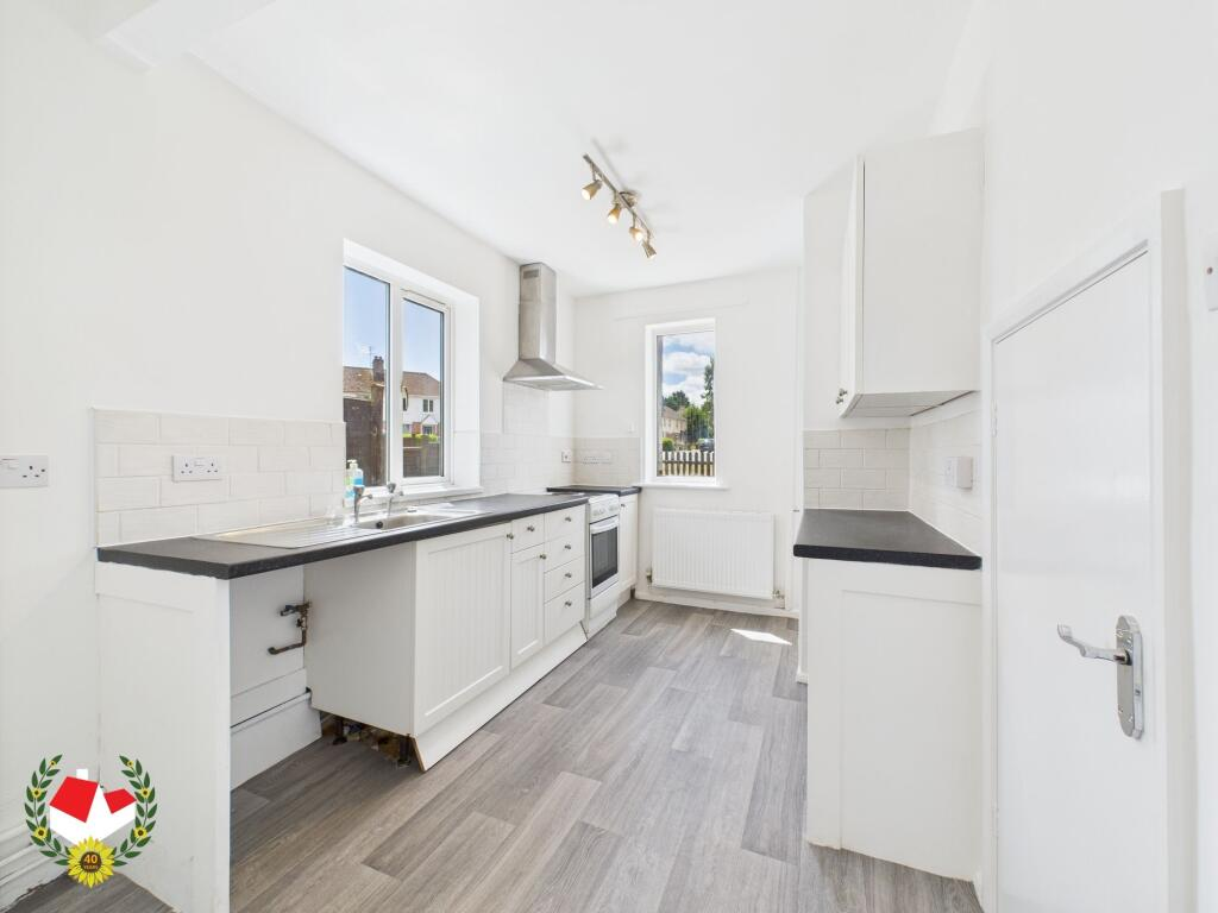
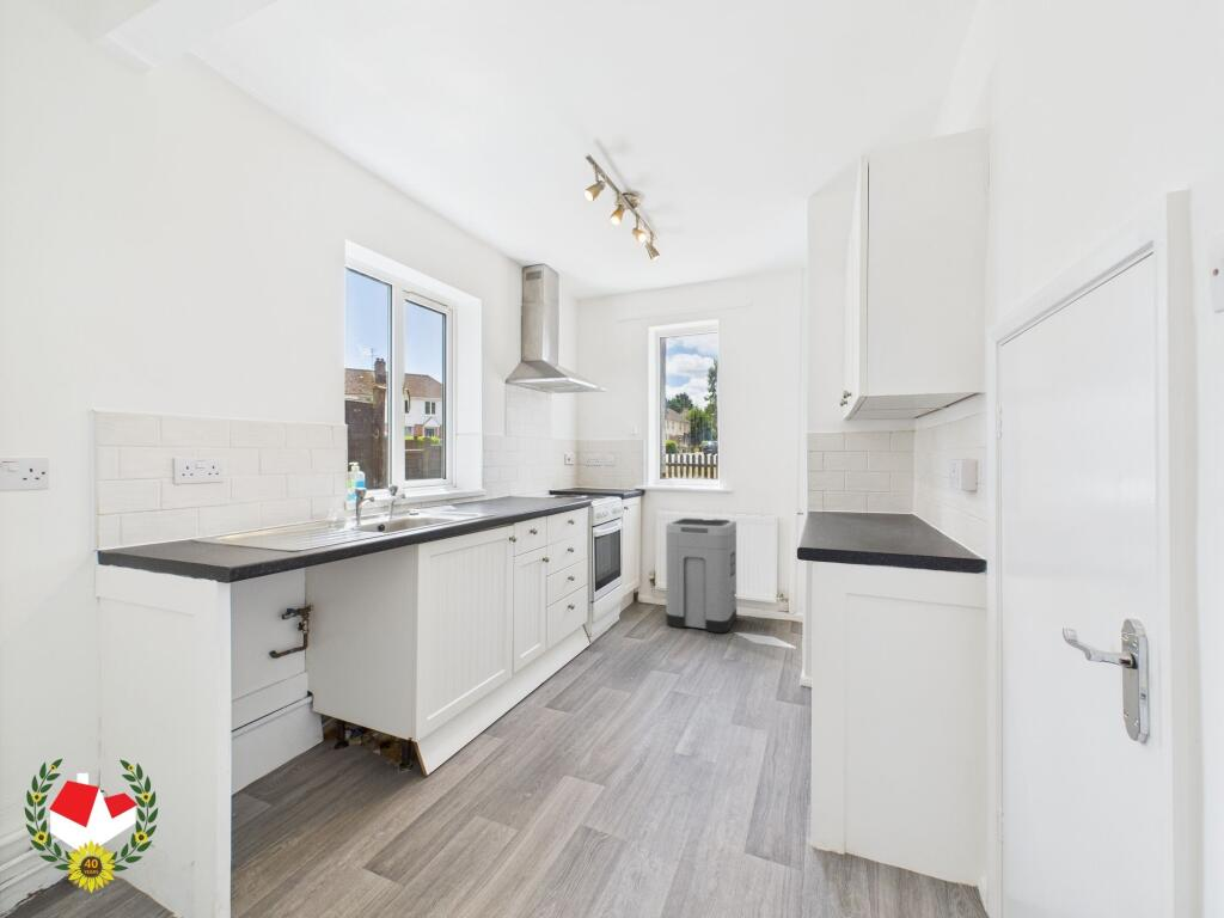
+ trash can [665,518,738,635]
